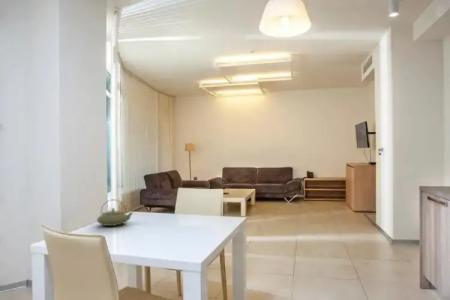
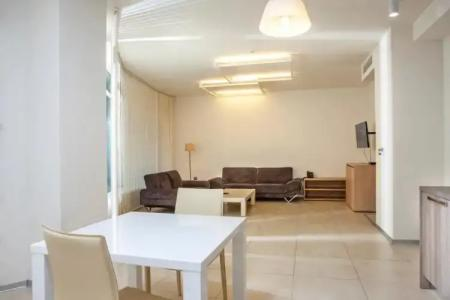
- teapot [96,199,134,227]
